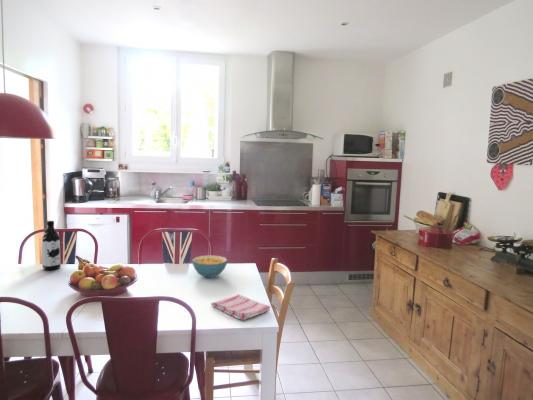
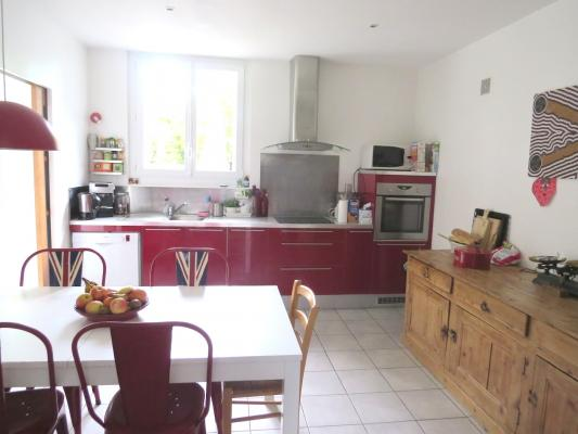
- water bottle [41,220,62,271]
- cereal bowl [191,254,228,279]
- dish towel [210,293,271,321]
